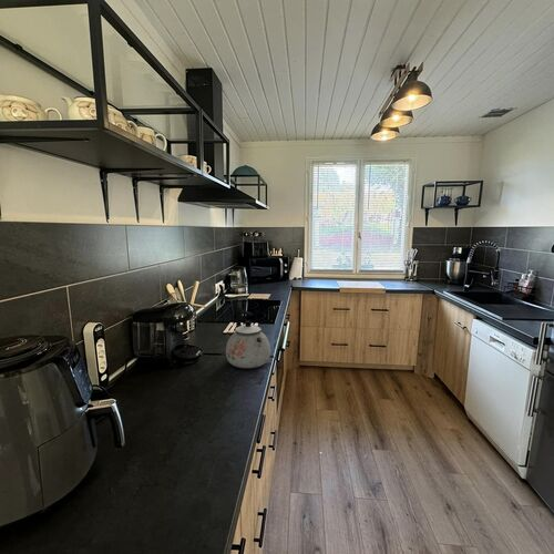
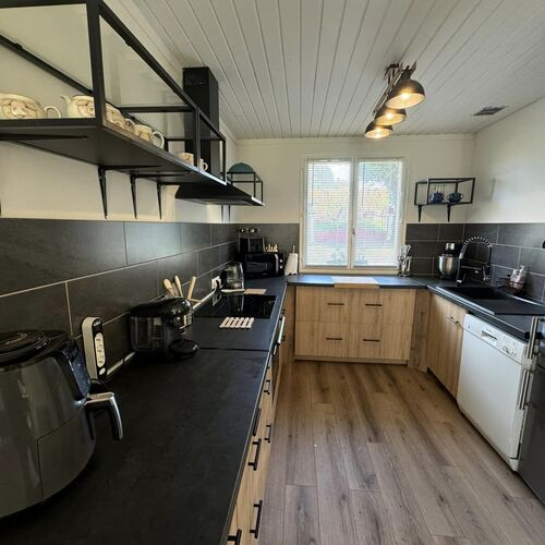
- kettle [225,309,271,369]
